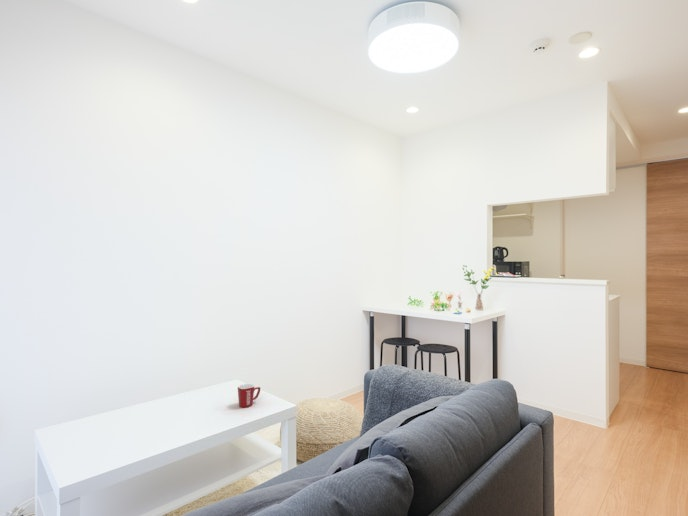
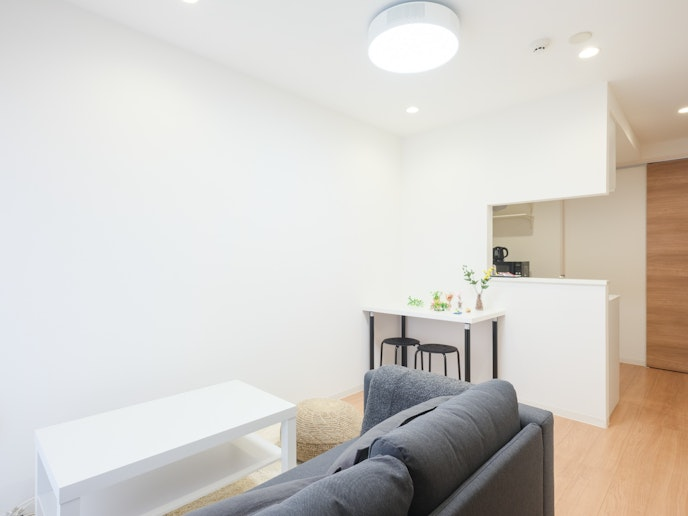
- mug [237,382,261,408]
